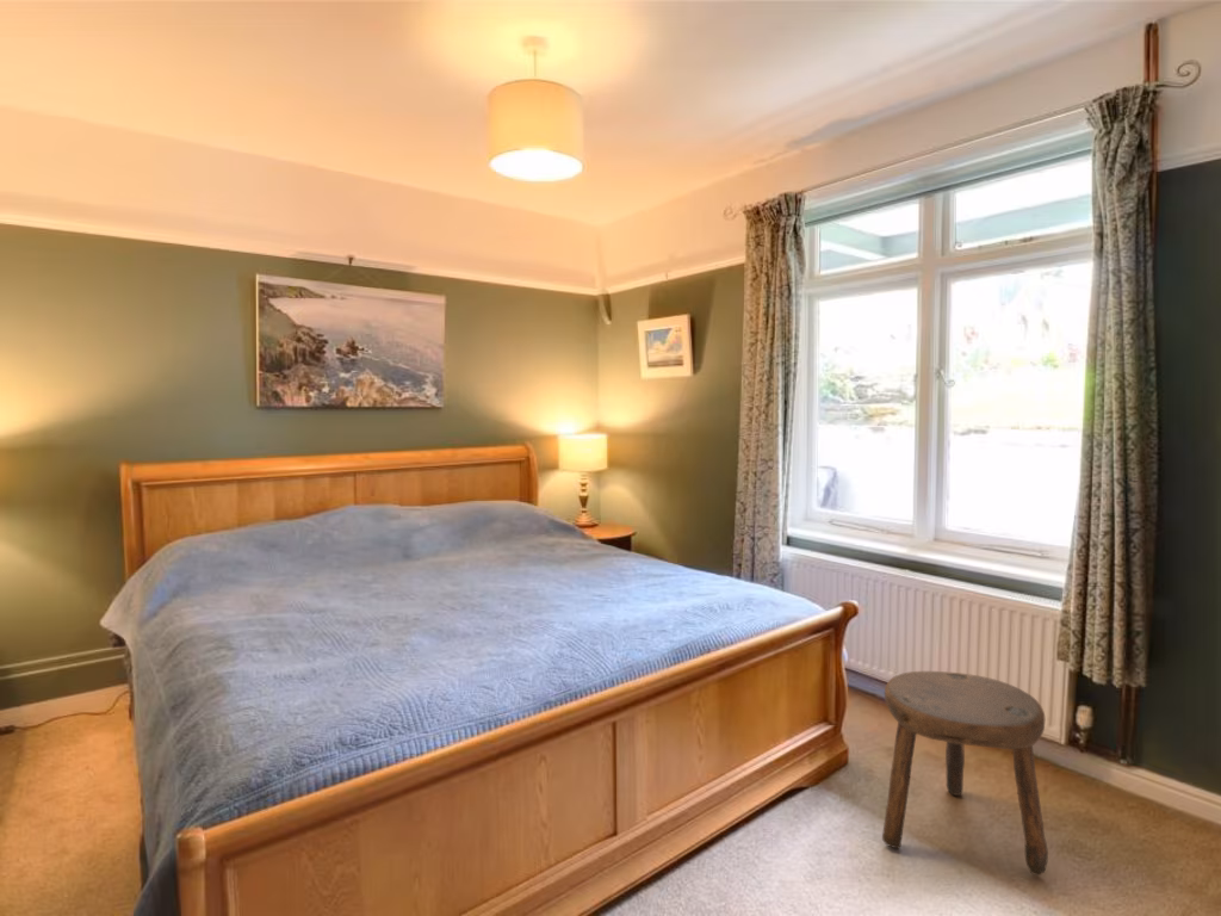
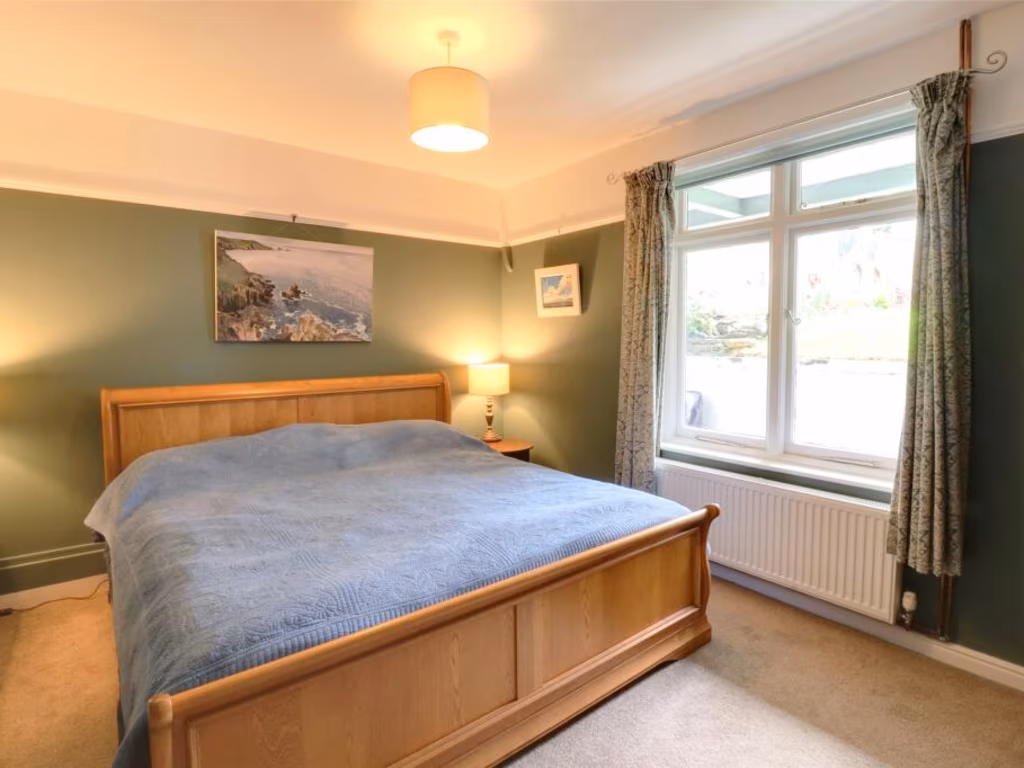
- stool [881,670,1049,877]
